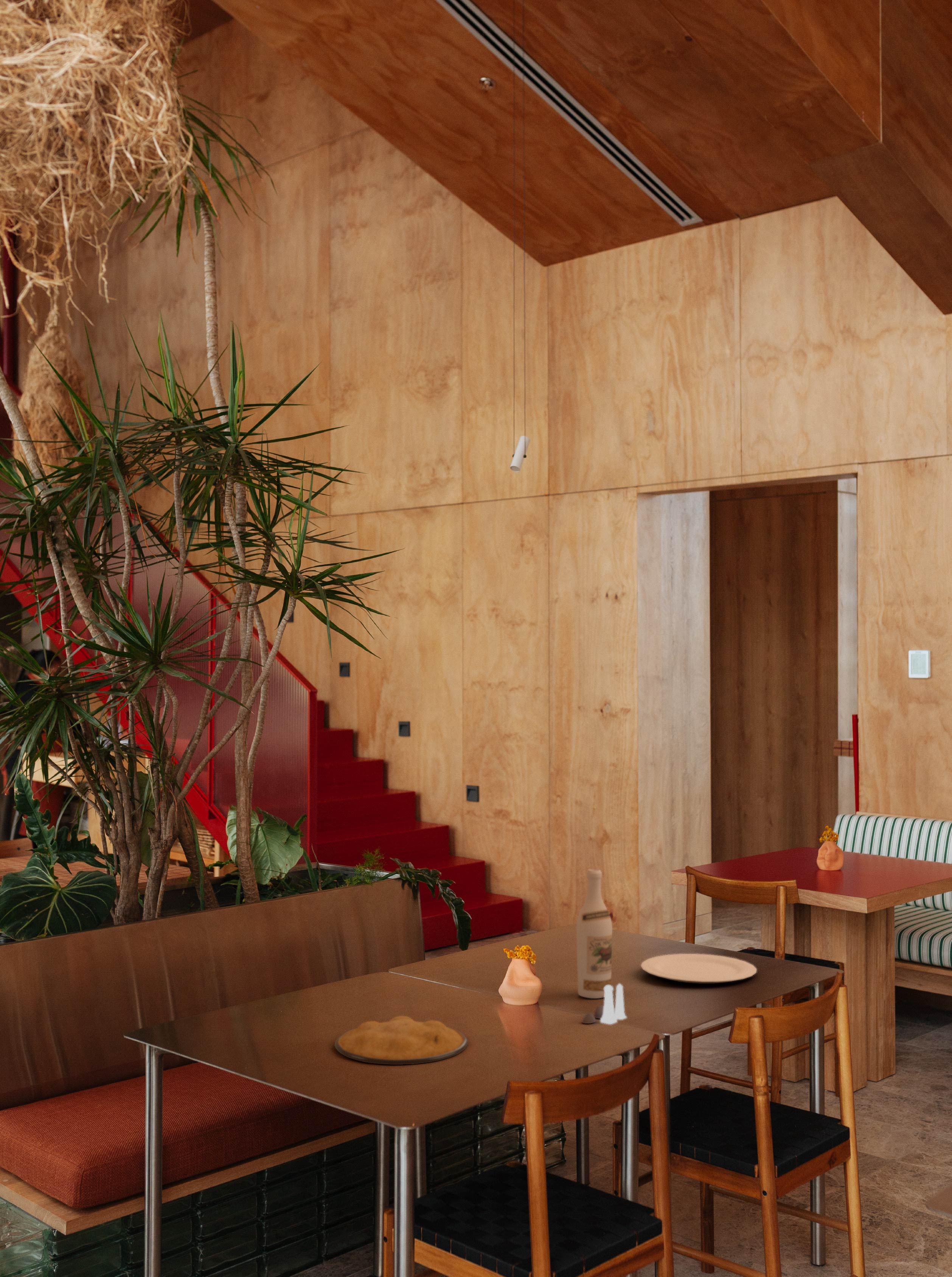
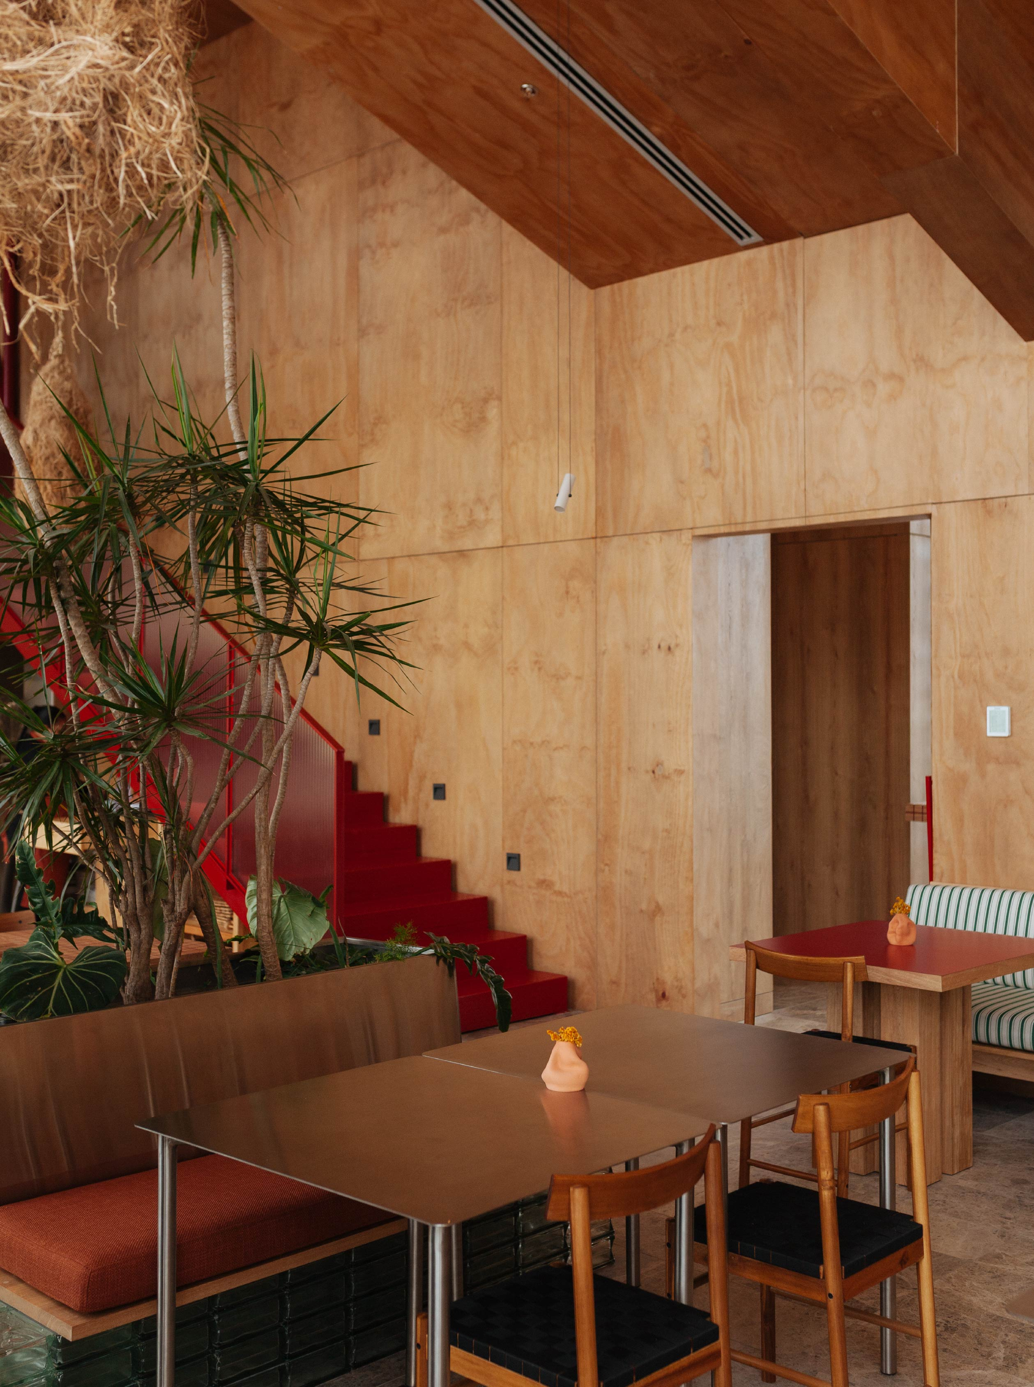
- wine bottle [576,868,613,999]
- plate [334,1016,468,1065]
- plate [640,953,757,984]
- salt and pepper shaker set [581,983,627,1025]
